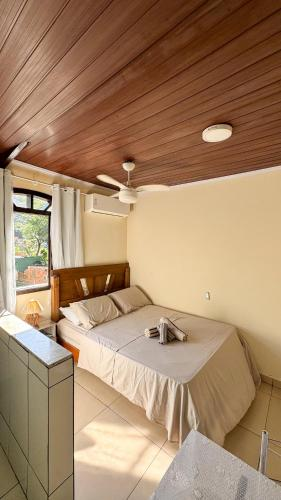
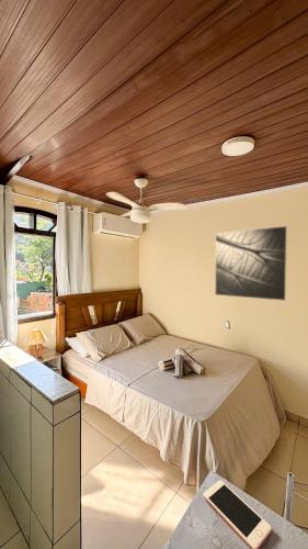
+ cell phone [203,479,273,549]
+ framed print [214,225,288,302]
